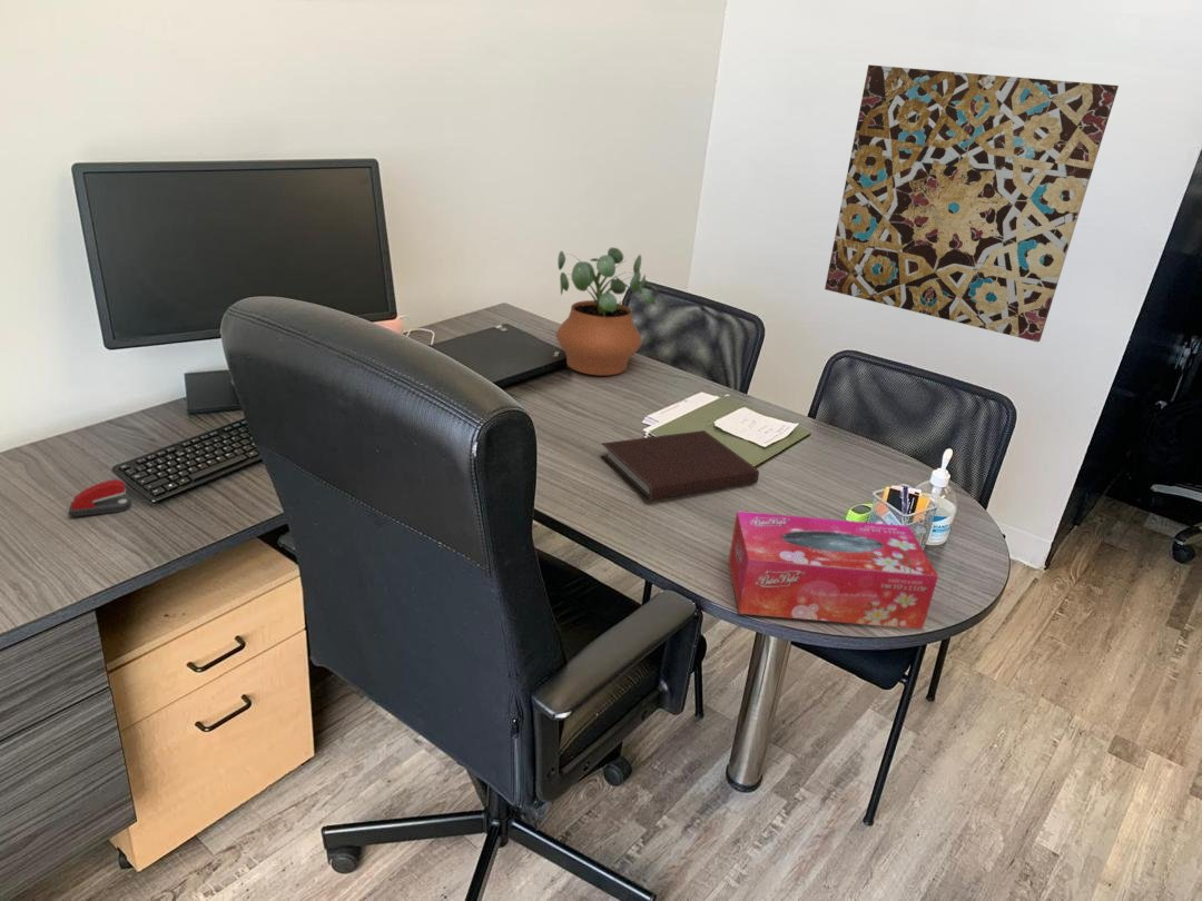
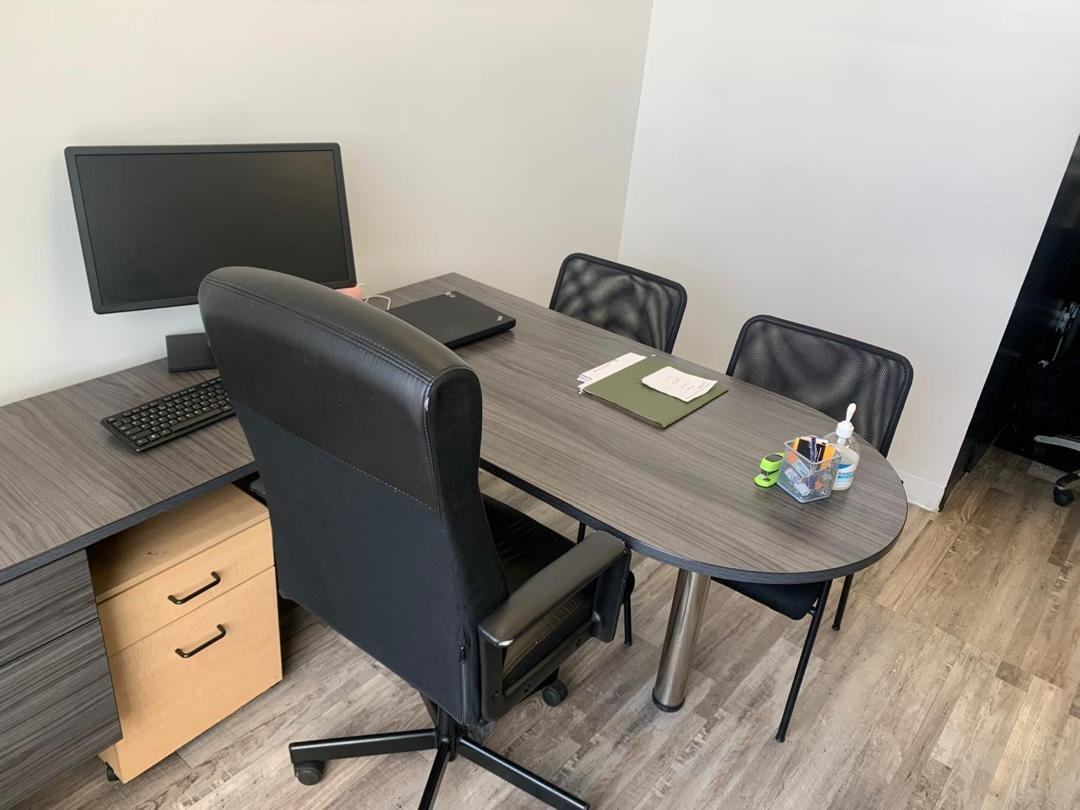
- potted plant [554,247,660,377]
- stapler [68,478,132,518]
- wall art [824,63,1120,344]
- notebook [600,429,760,502]
- tissue box [728,509,939,631]
